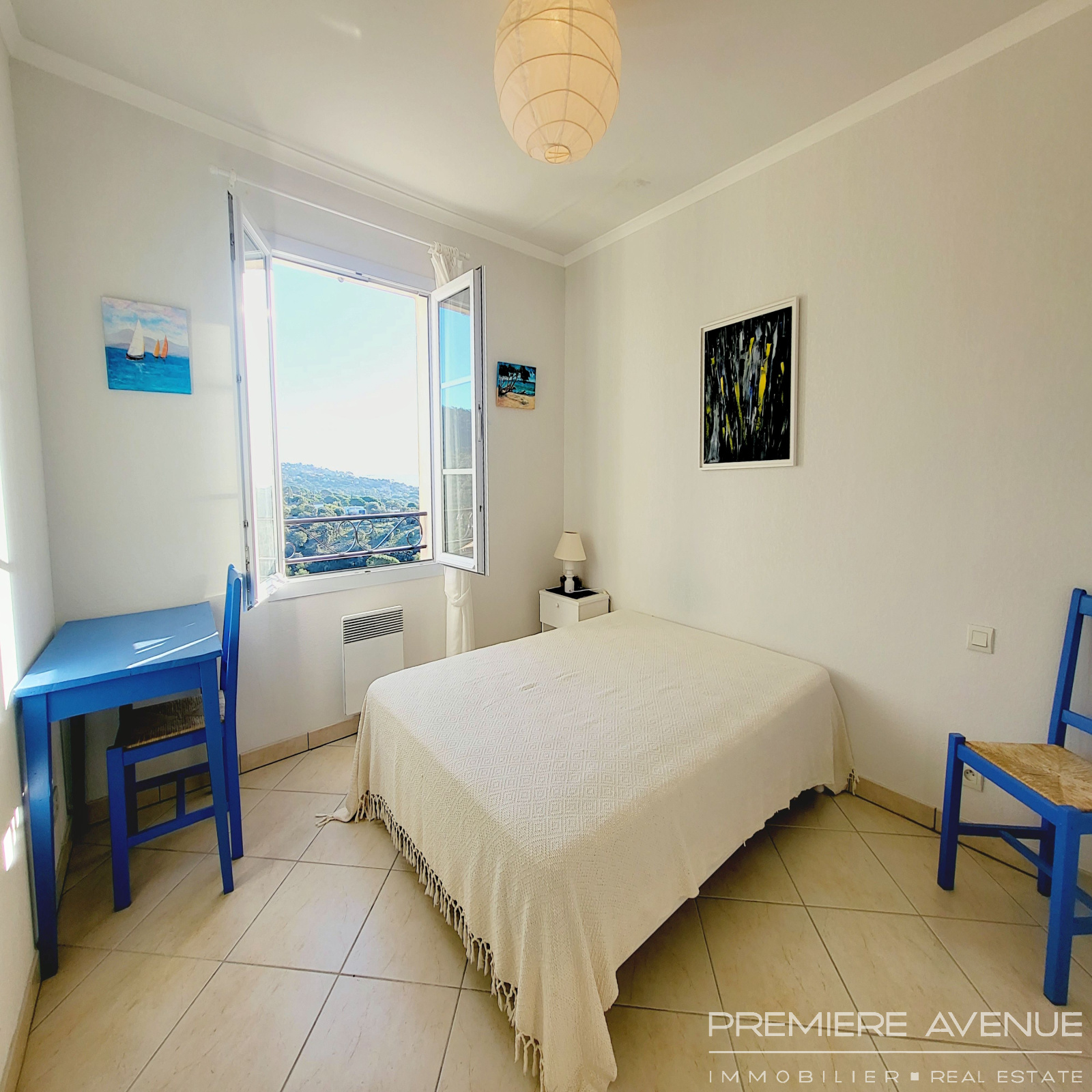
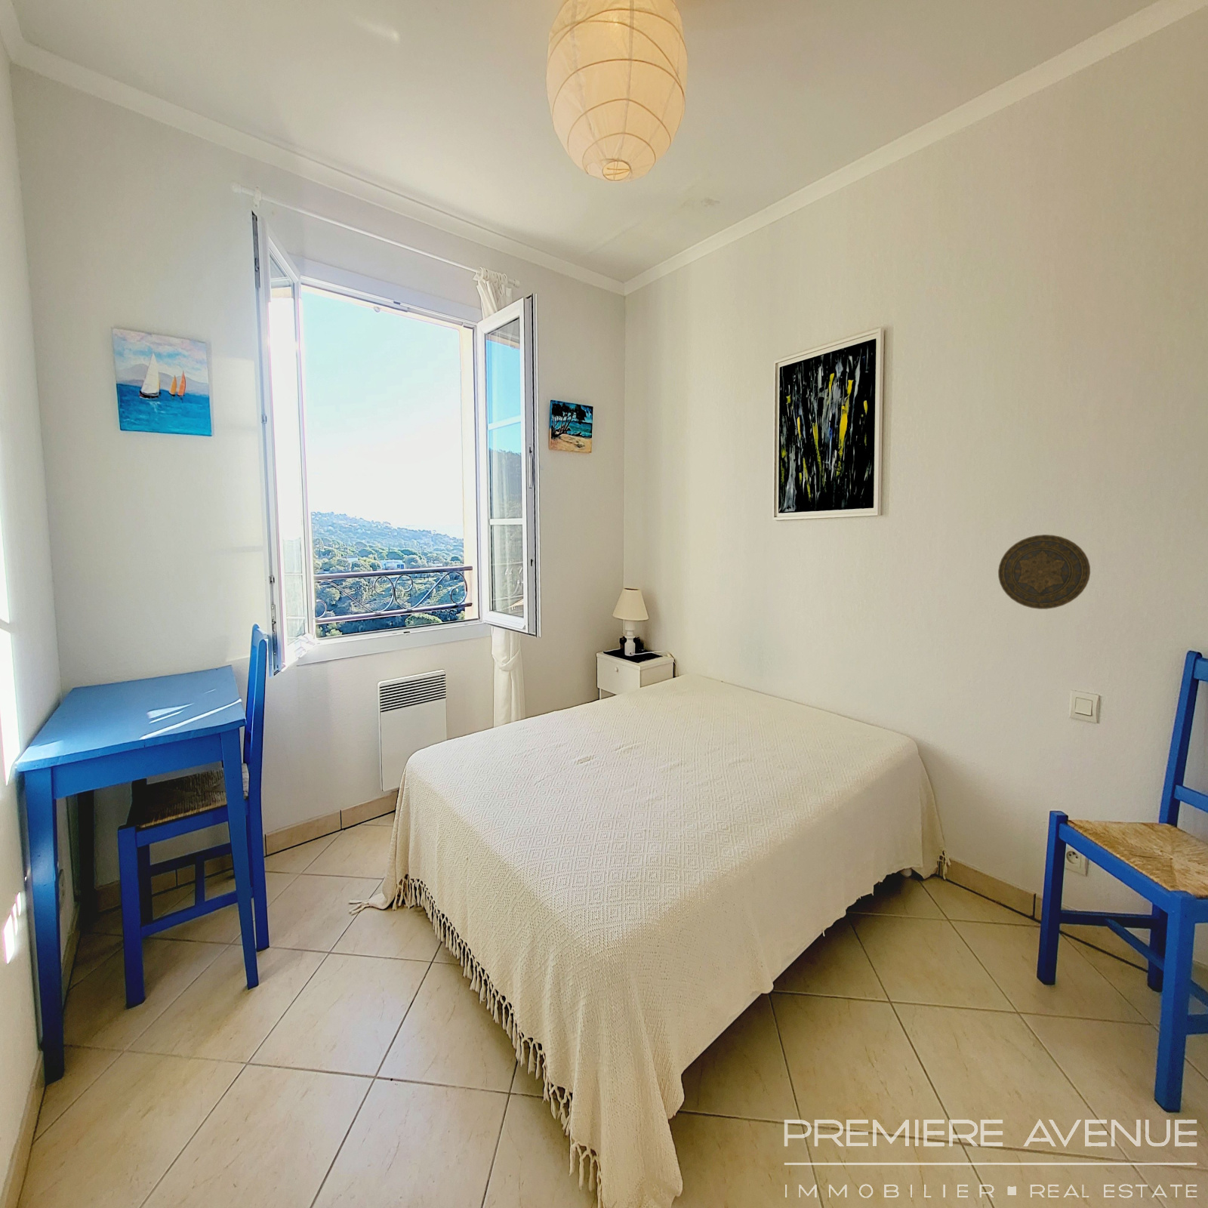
+ decorative plate [998,534,1091,610]
